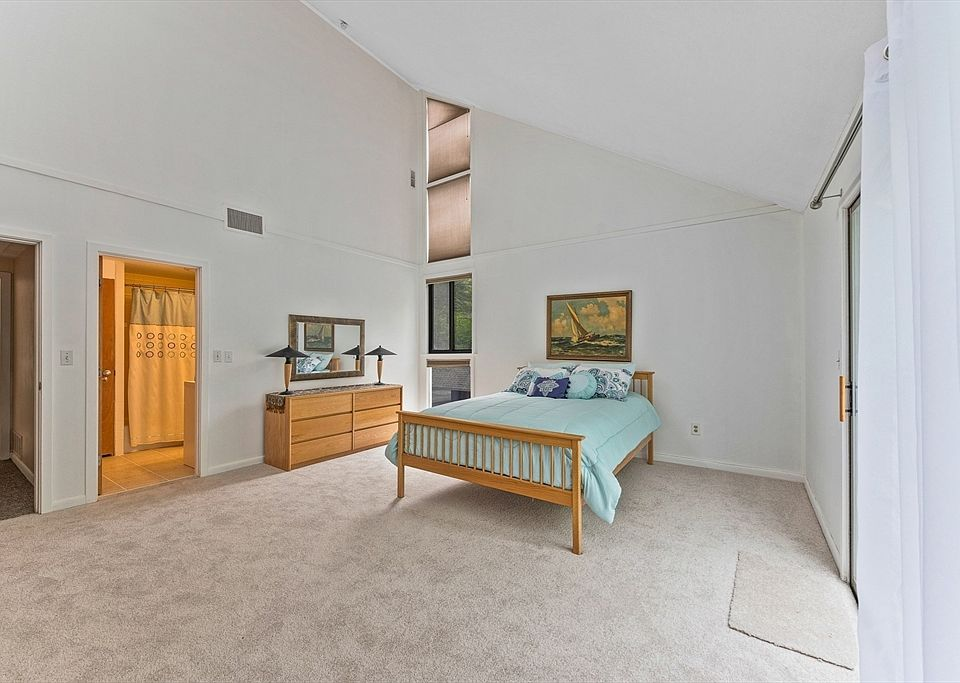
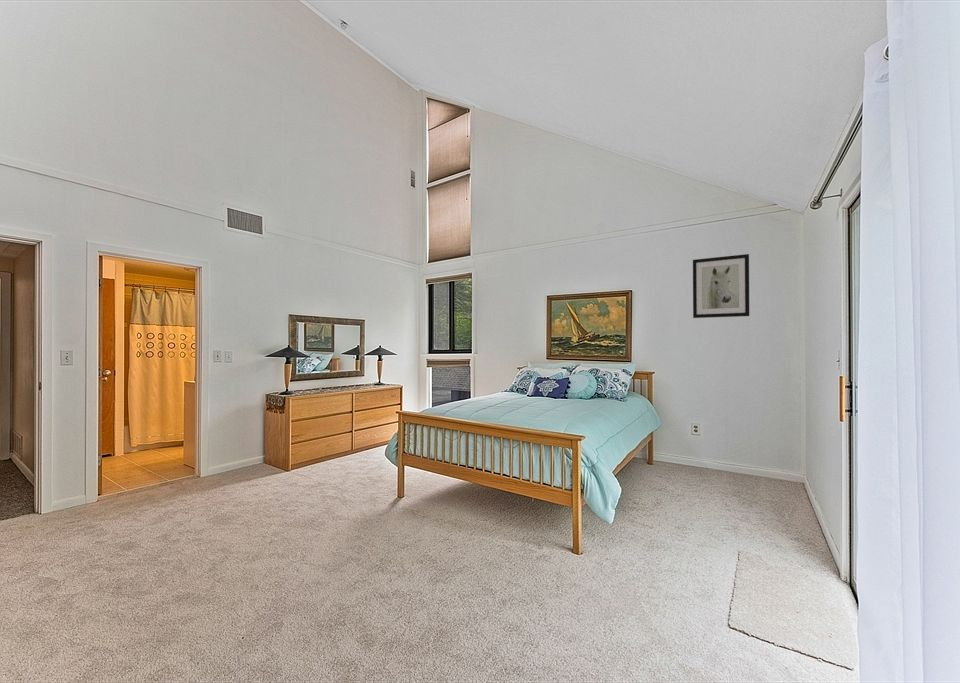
+ wall art [692,253,750,319]
